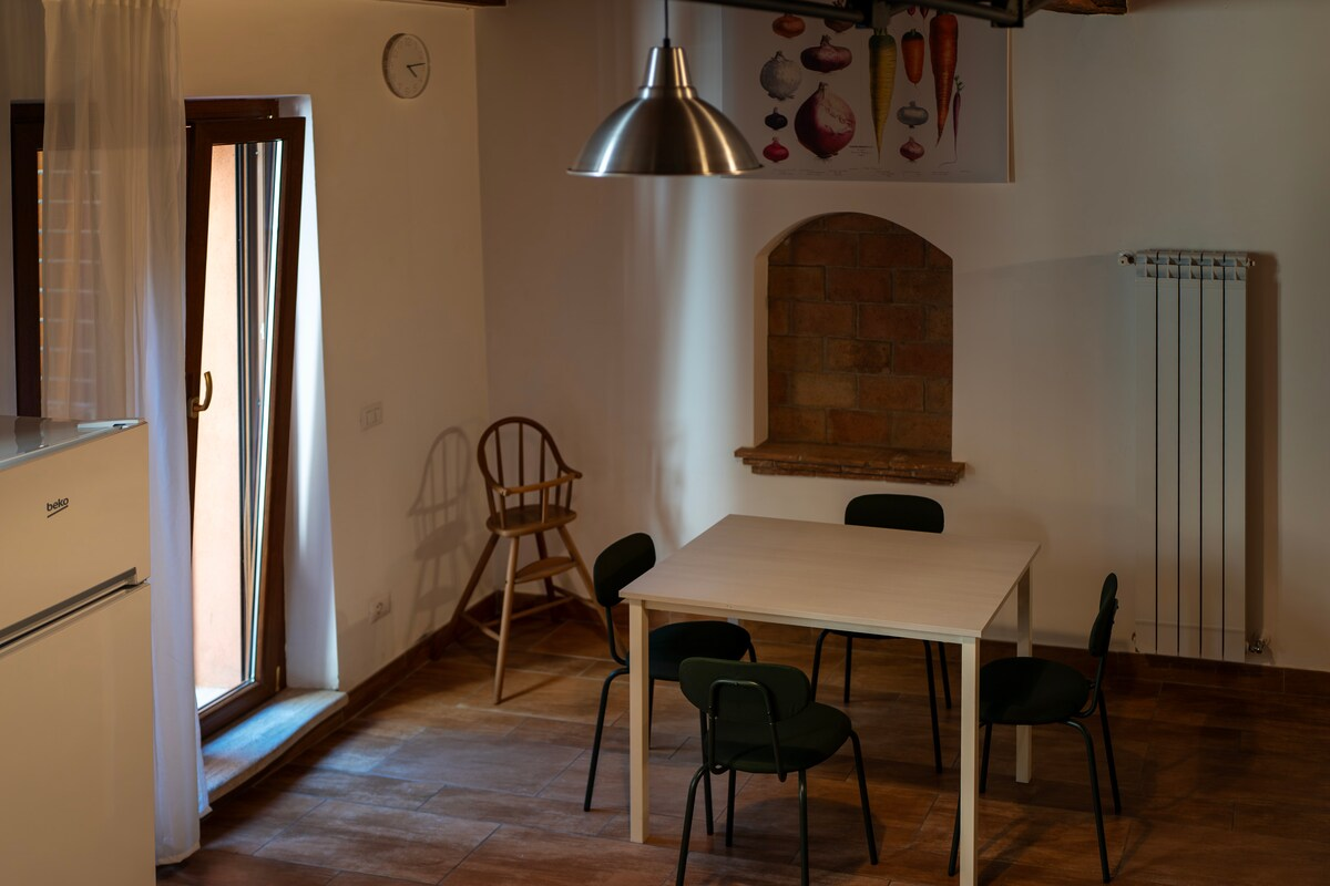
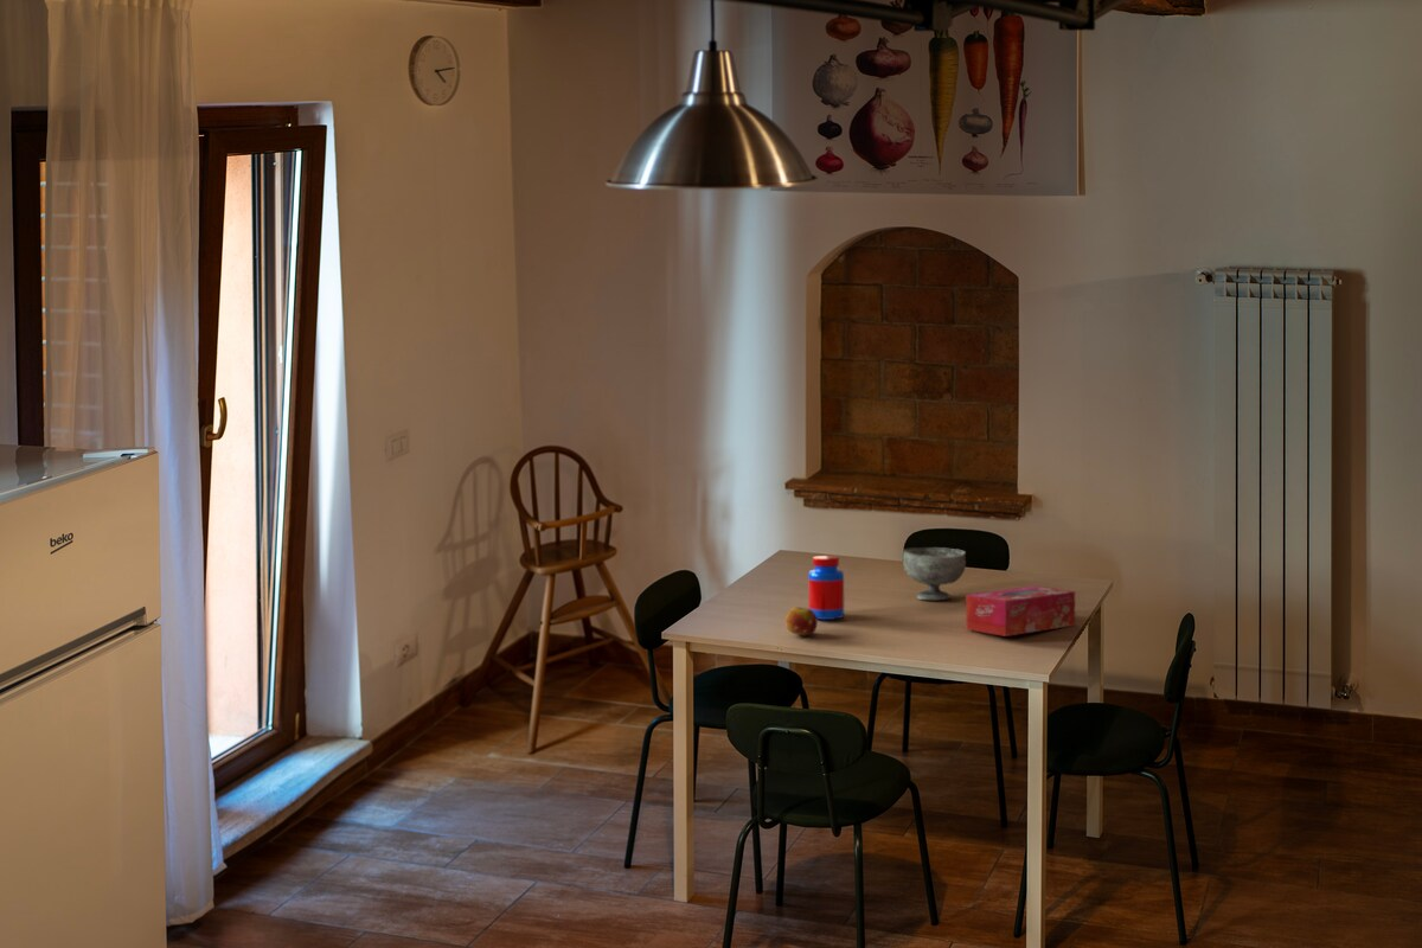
+ fruit [784,606,819,636]
+ bowl [902,546,967,601]
+ tissue box [965,584,1076,638]
+ jar [807,555,846,621]
